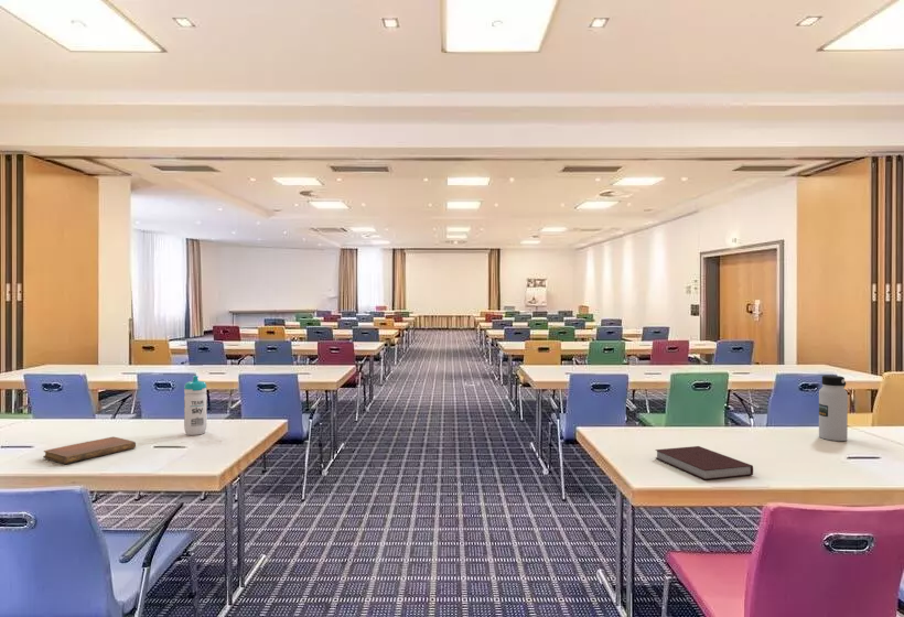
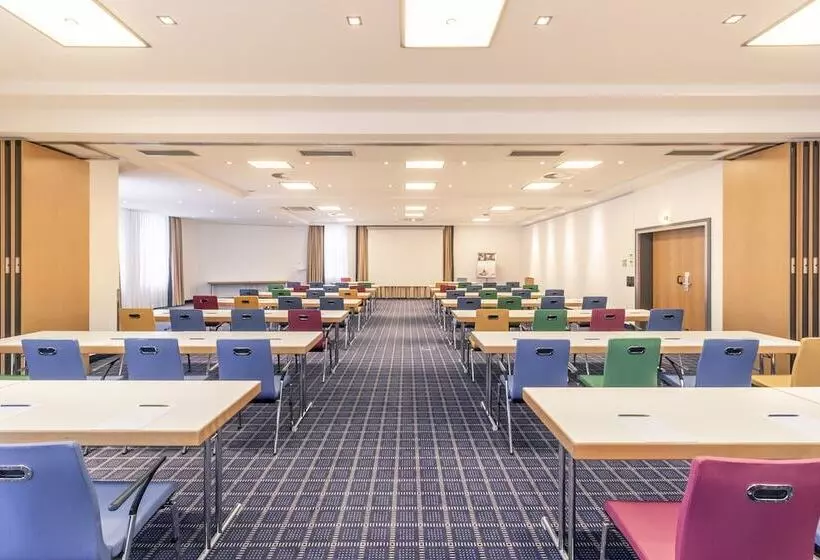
- water bottle [818,375,849,442]
- notebook [42,436,137,465]
- notebook [655,445,754,480]
- water bottle [183,375,208,436]
